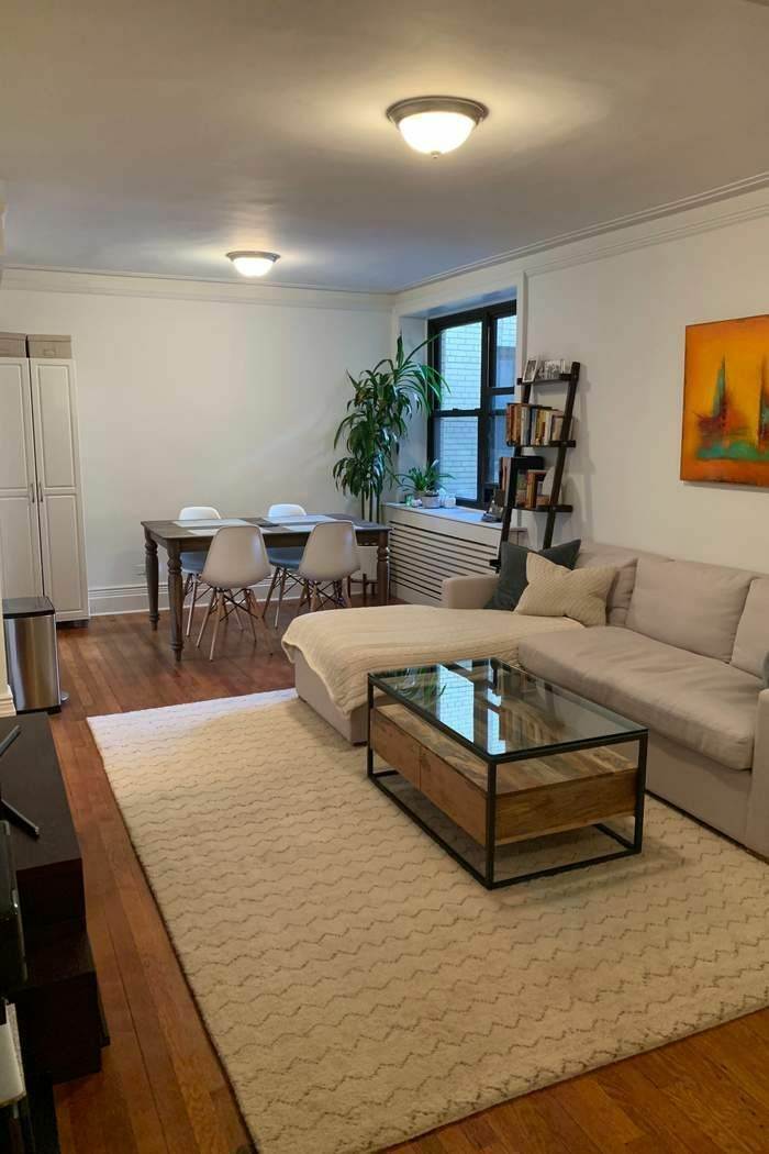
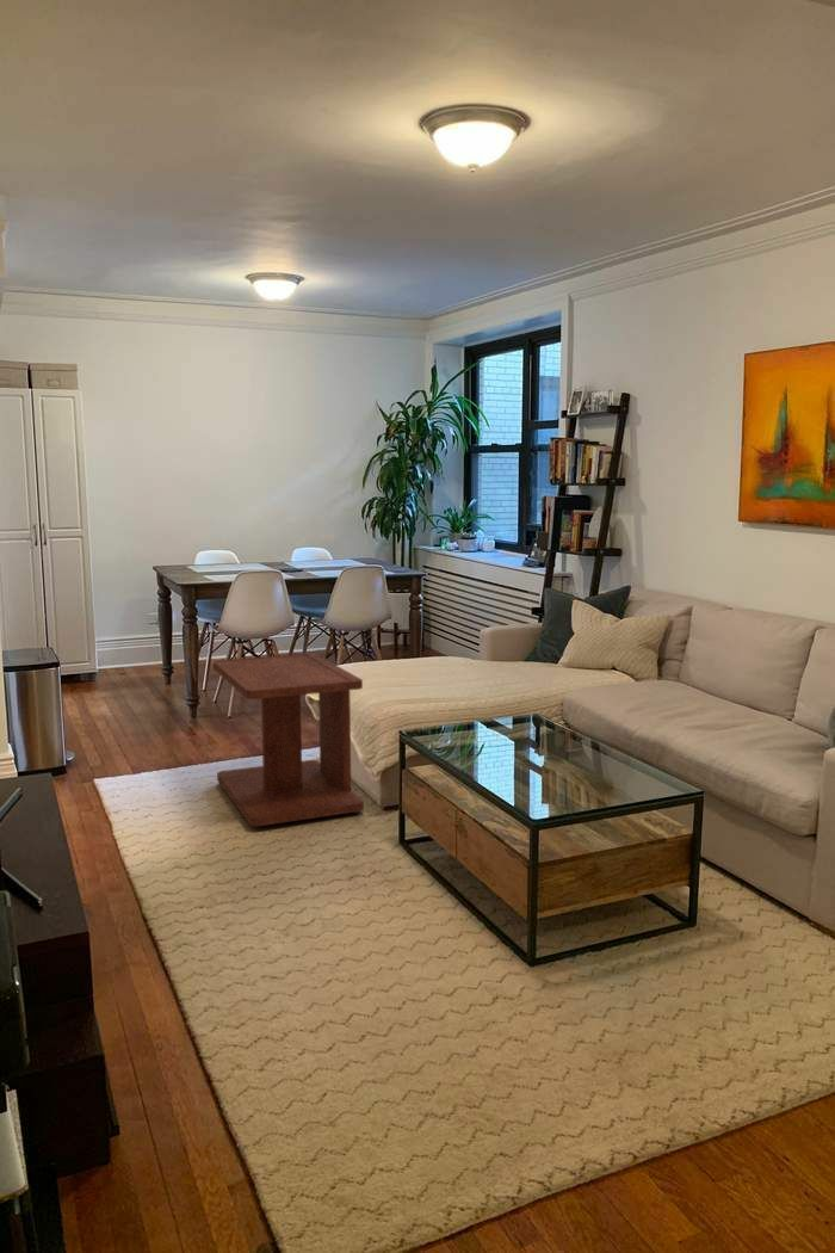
+ side table [212,652,365,827]
